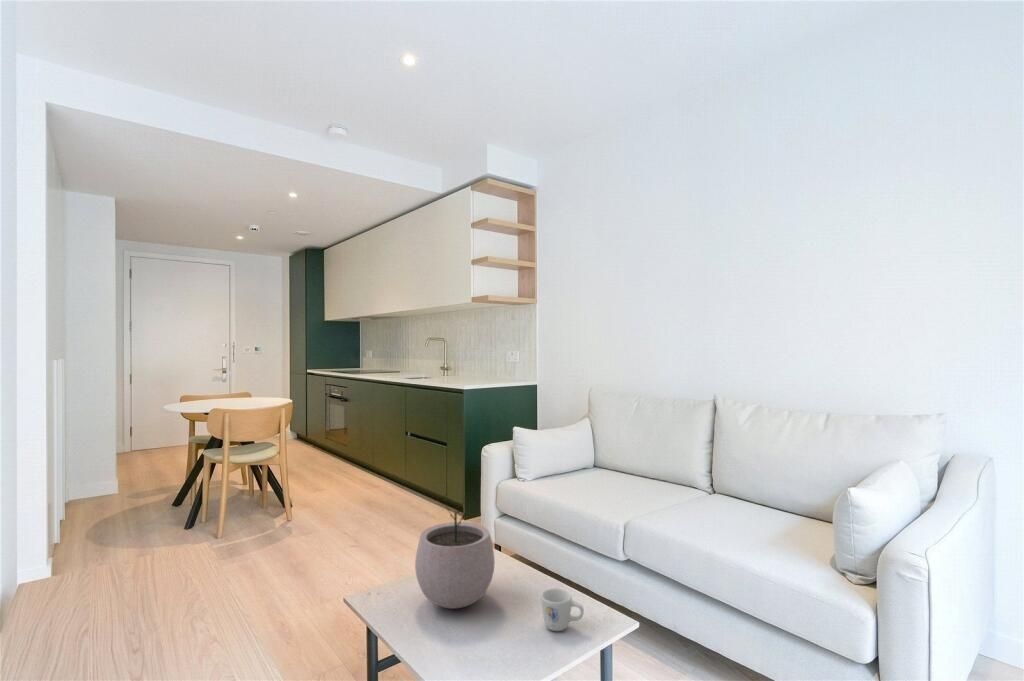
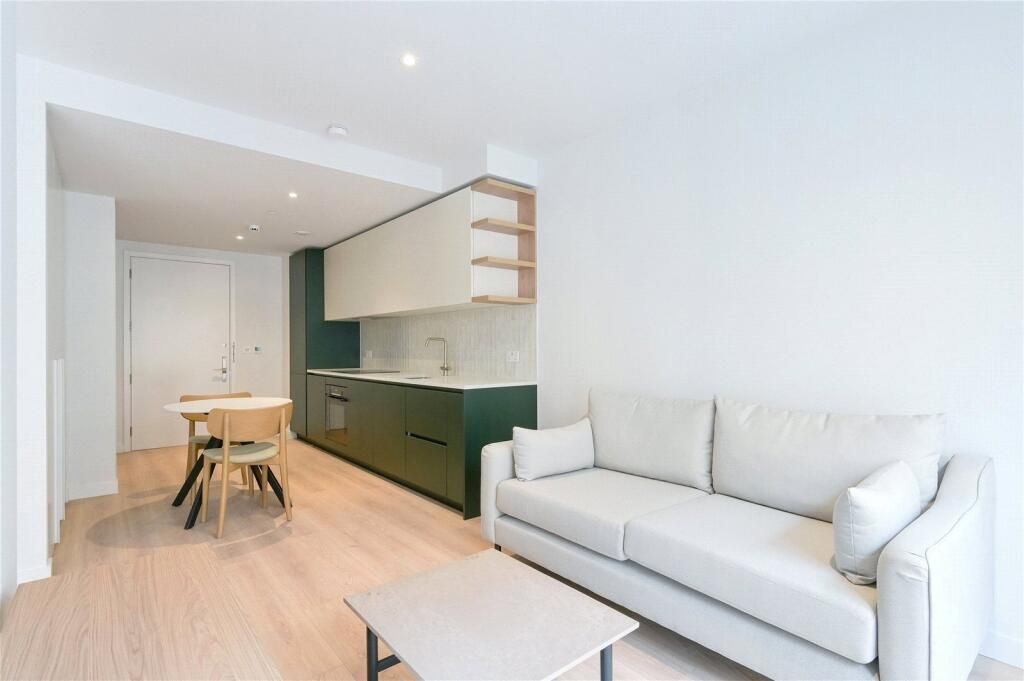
- mug [540,587,585,632]
- plant pot [414,504,496,610]
